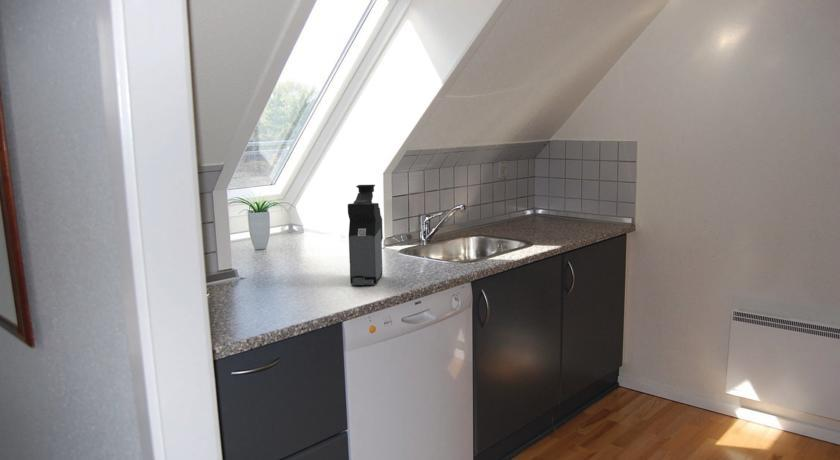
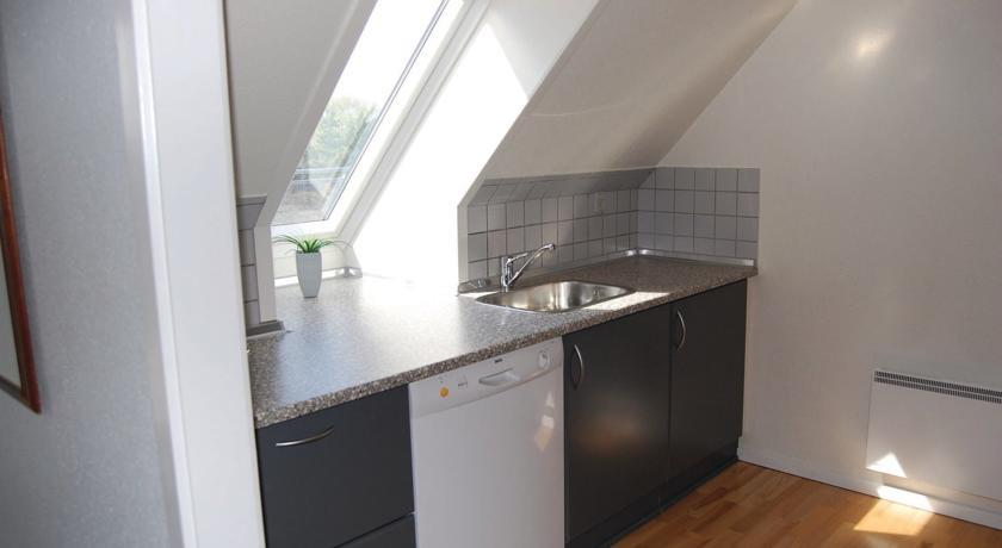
- coffee maker [347,184,384,286]
